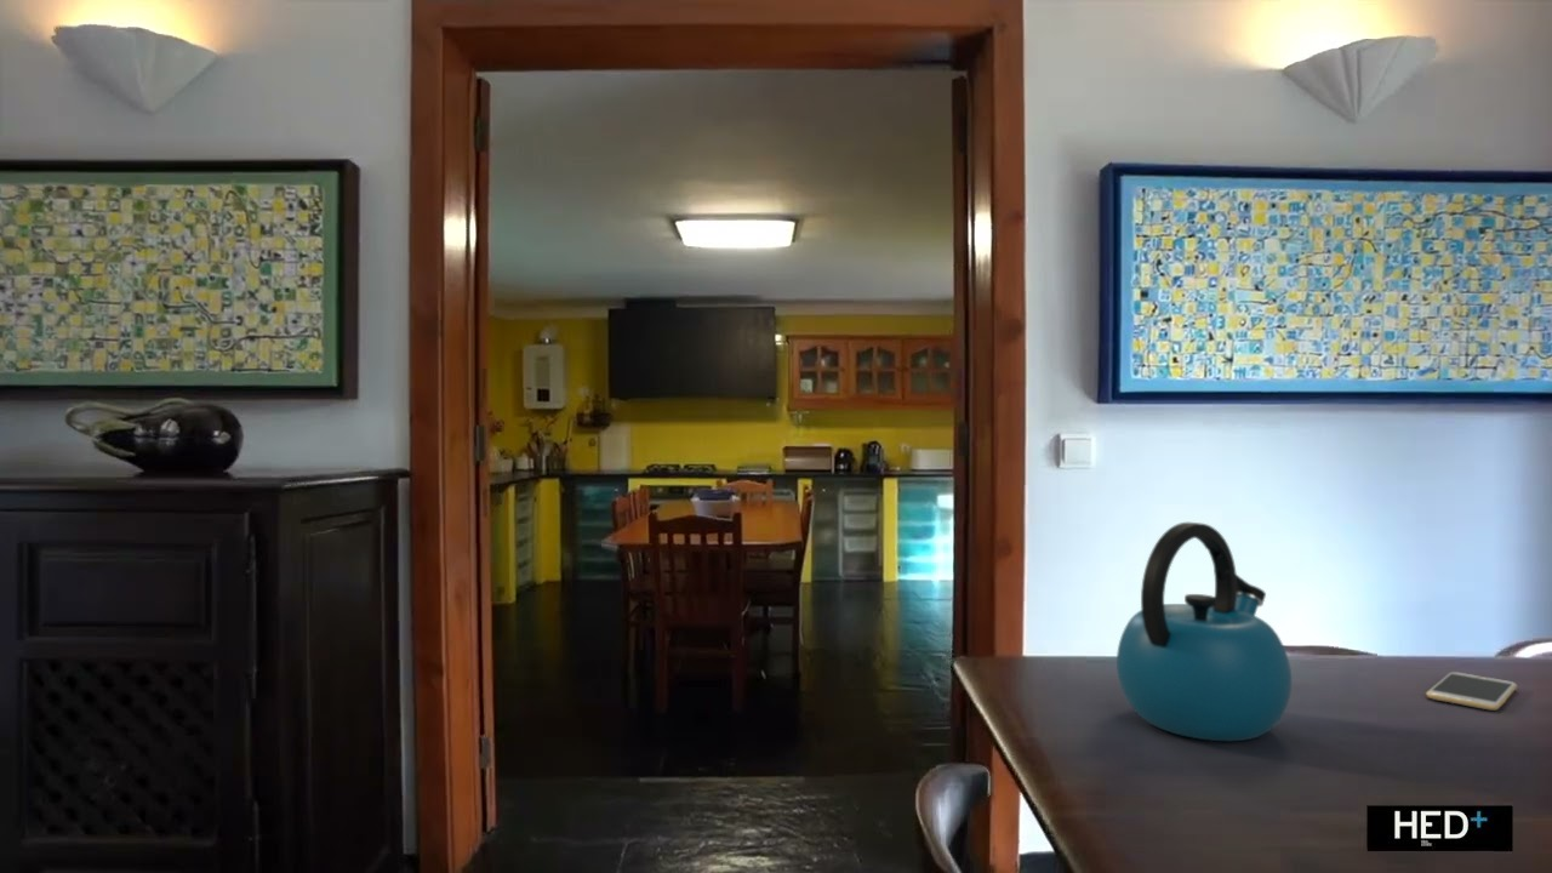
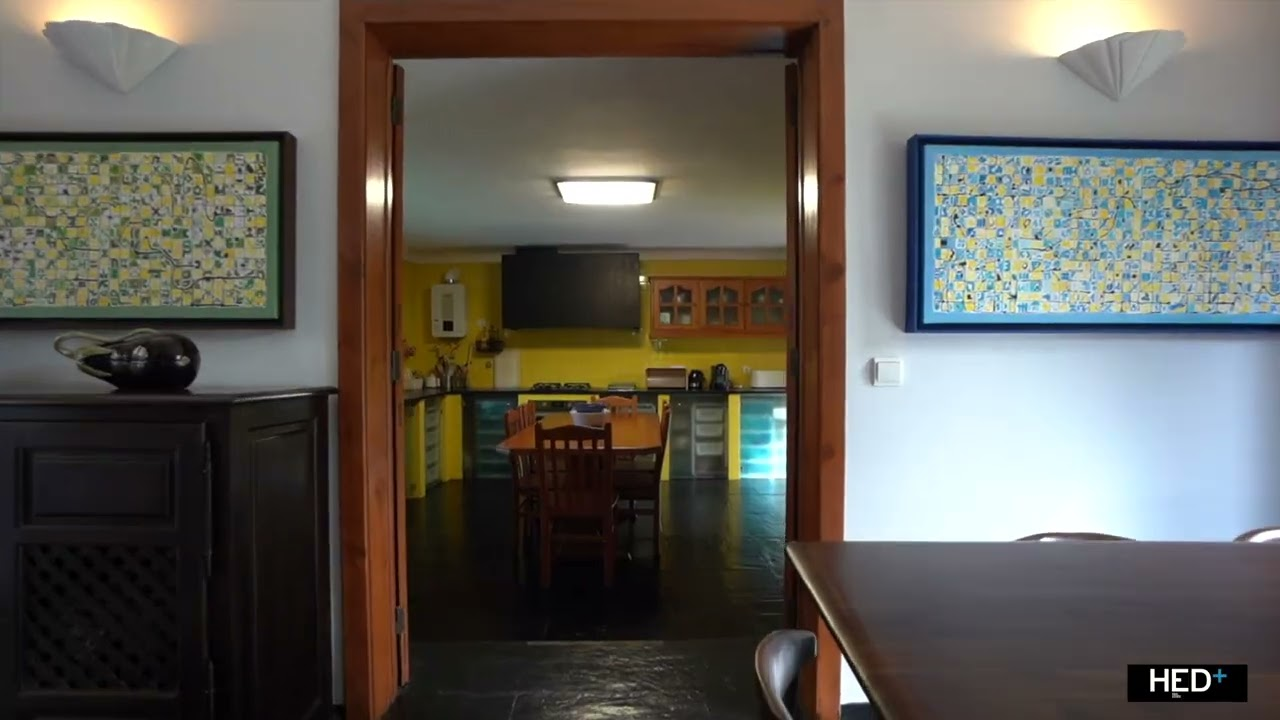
- smartphone [1425,671,1518,712]
- kettle [1116,521,1293,742]
